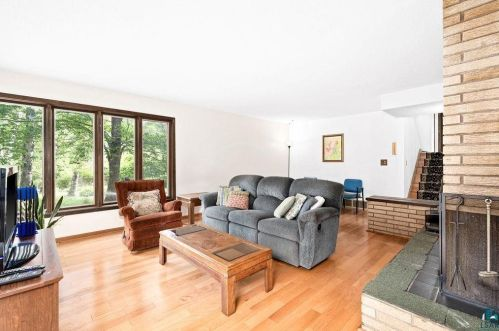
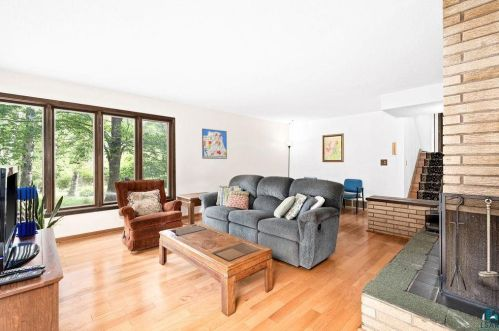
+ wall art [201,128,228,160]
